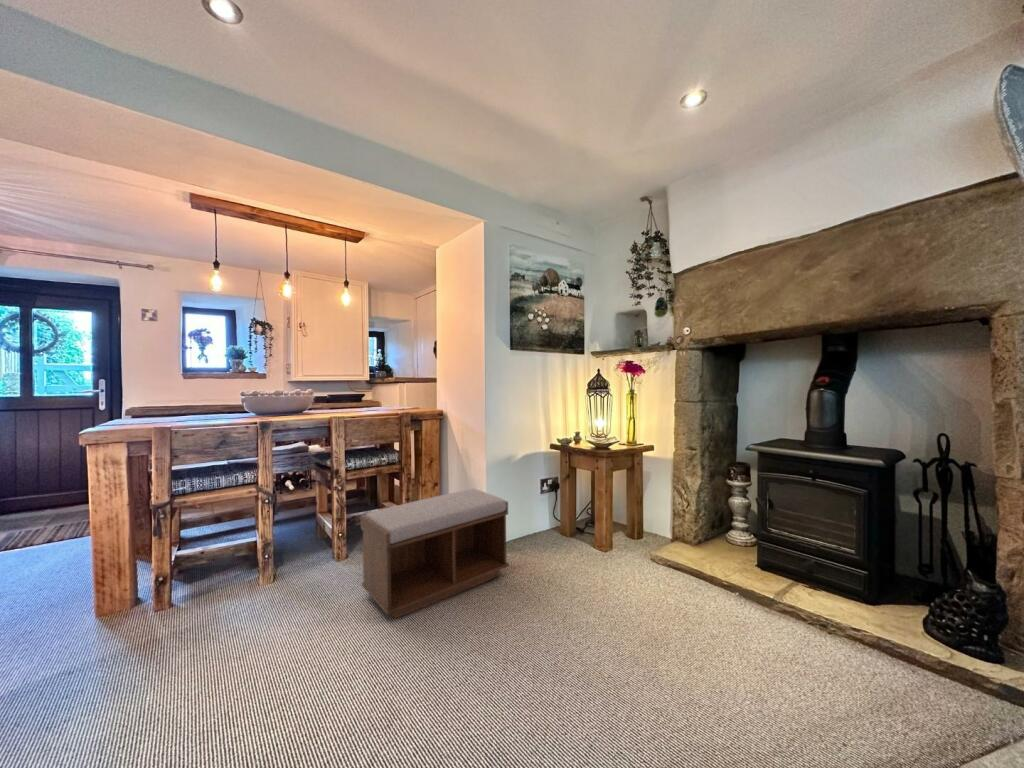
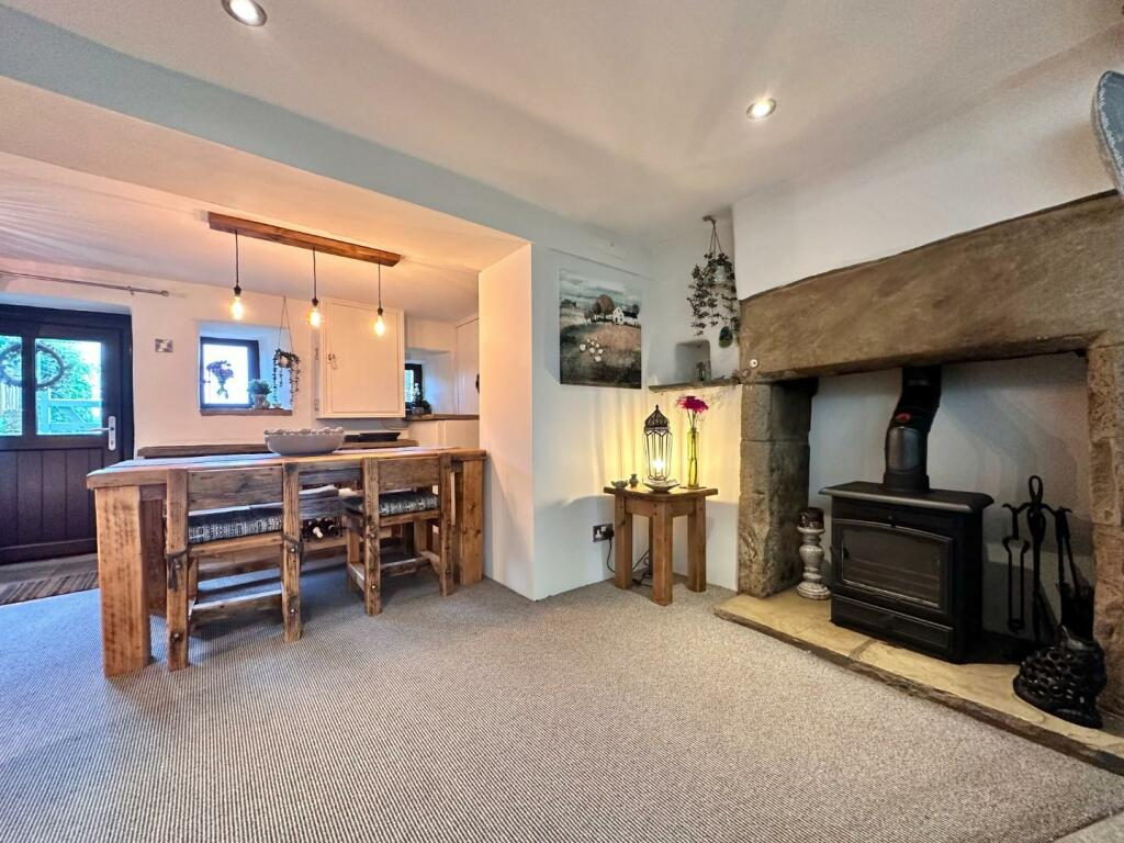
- bench [360,488,510,619]
